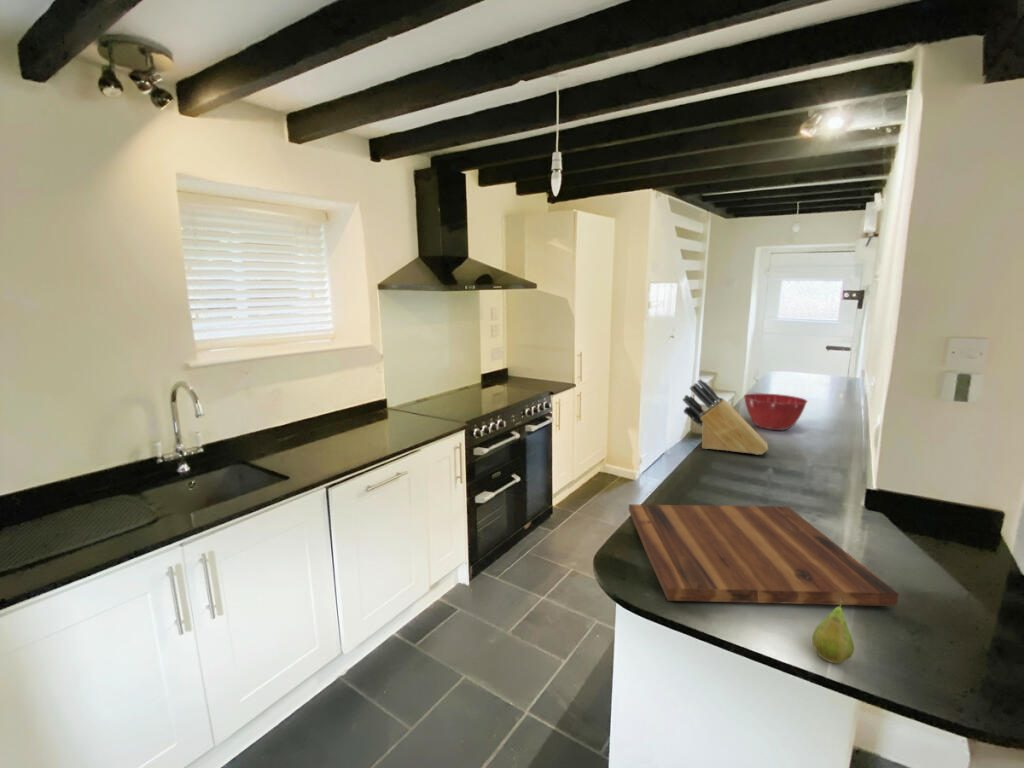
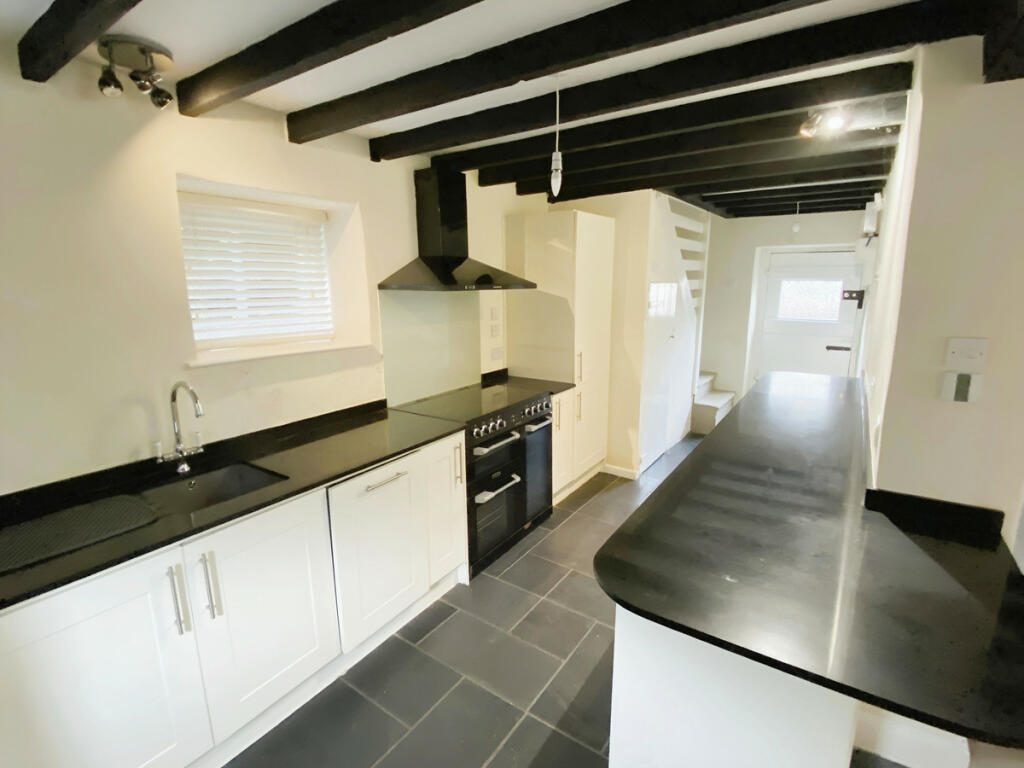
- cutting board [628,503,900,607]
- mixing bowl [743,393,809,431]
- knife block [681,378,769,456]
- fruit [811,598,855,665]
